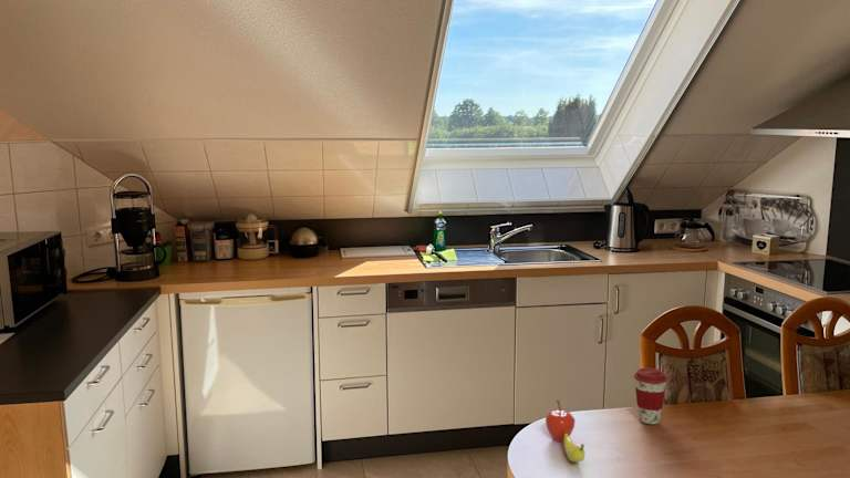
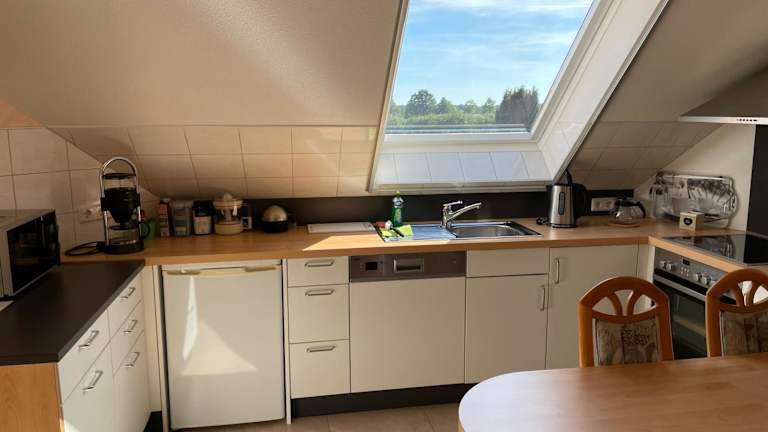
- coffee cup [633,367,668,425]
- fruit [545,398,585,463]
